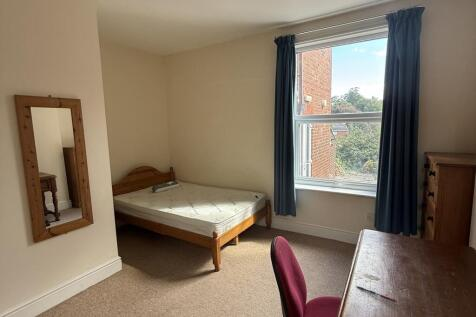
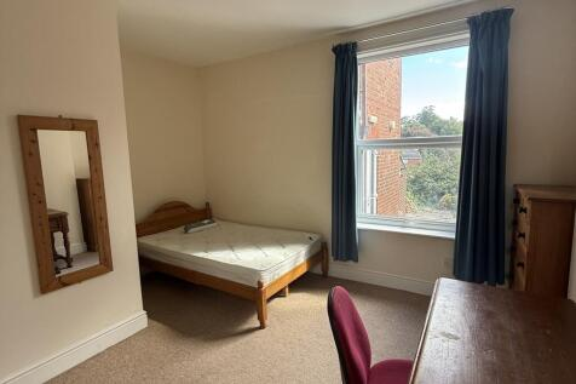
- pen [355,285,398,303]
